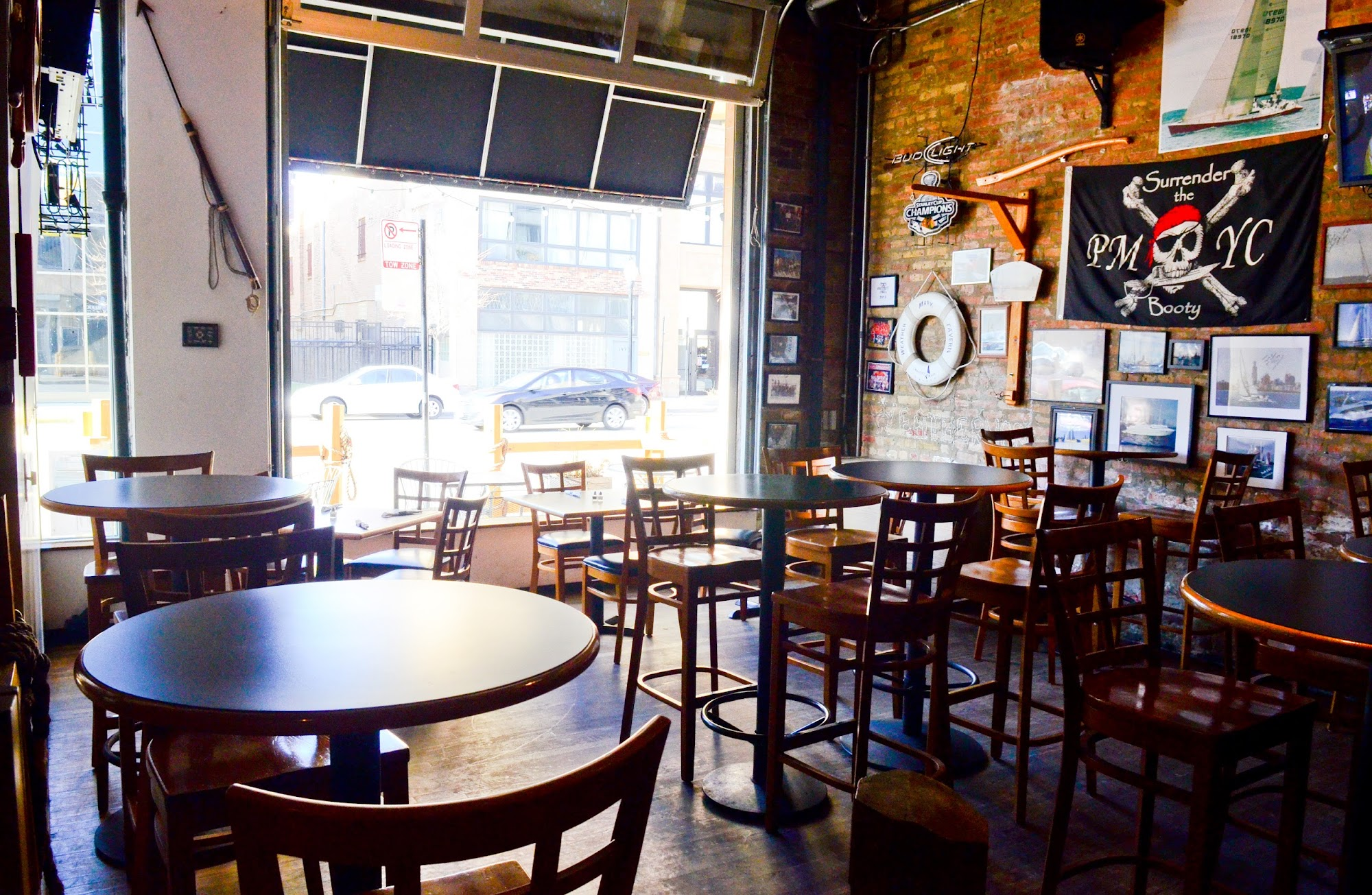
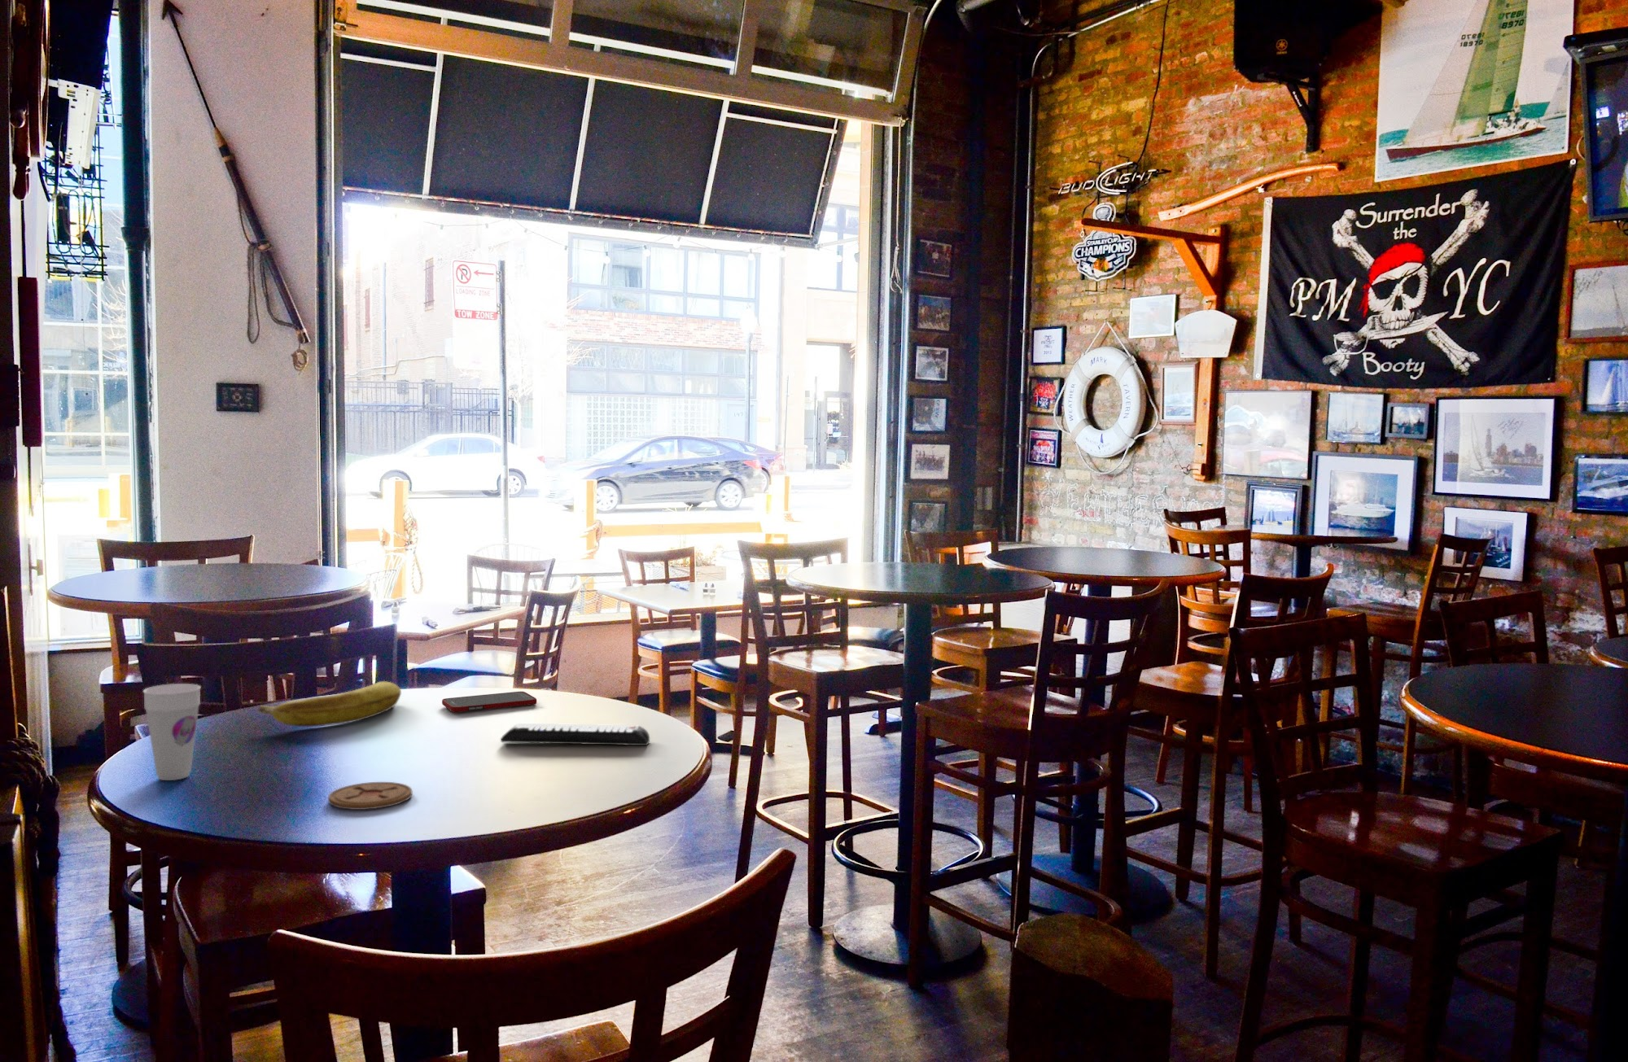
+ coaster [327,781,413,810]
+ remote control [500,723,650,746]
+ cup [142,682,202,781]
+ cell phone [441,691,538,713]
+ banana [257,680,402,727]
